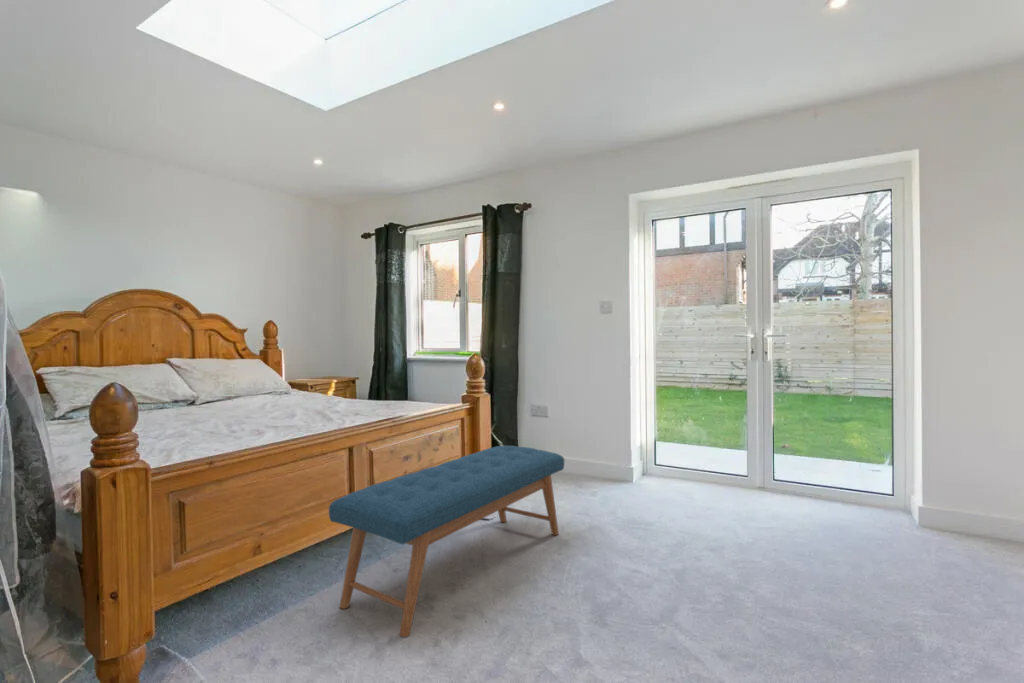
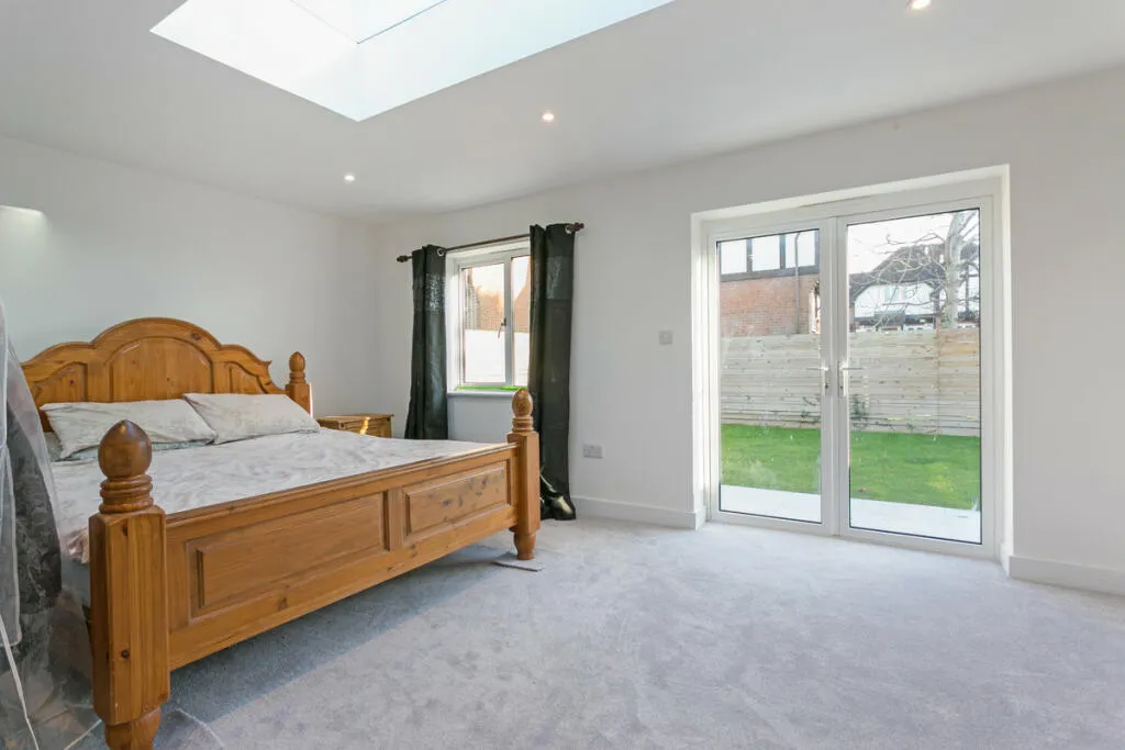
- bench [328,445,565,638]
